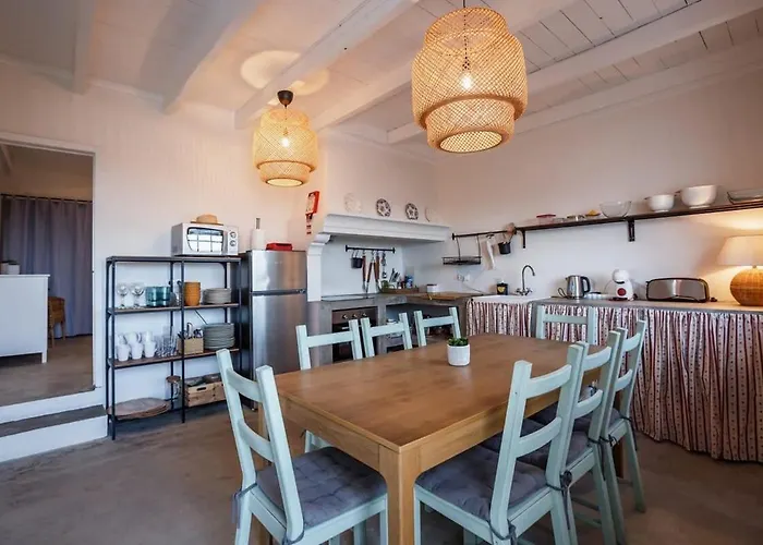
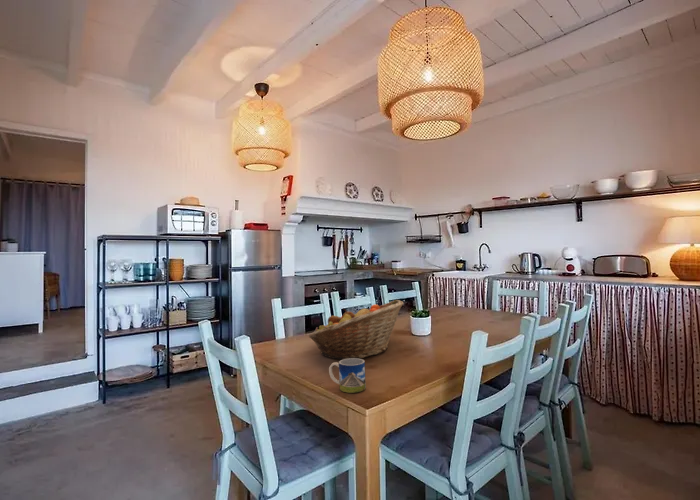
+ fruit basket [308,299,404,360]
+ mug [328,358,367,394]
